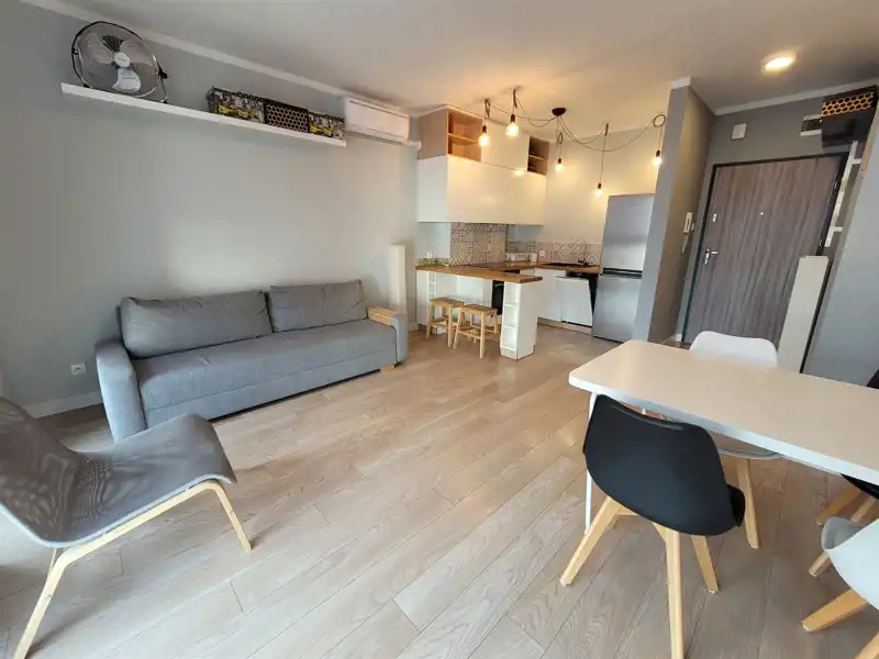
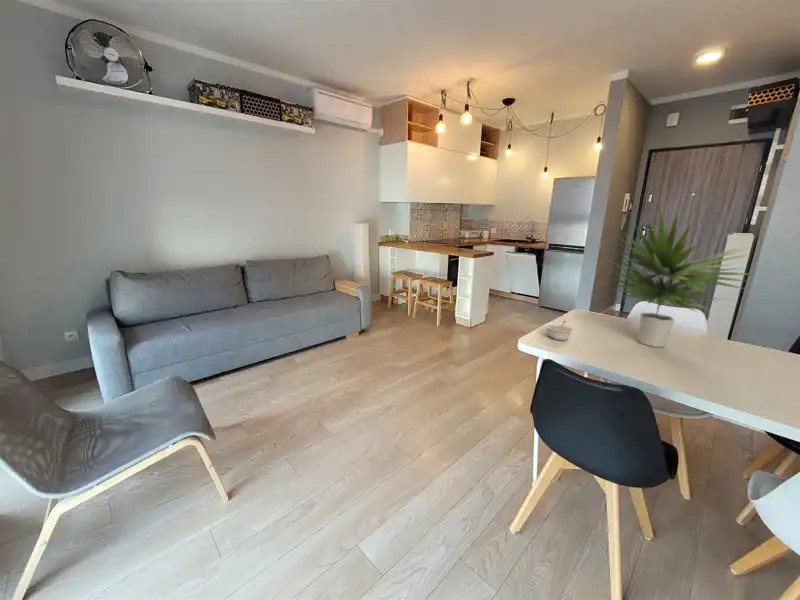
+ legume [544,319,575,341]
+ plant [607,206,755,348]
